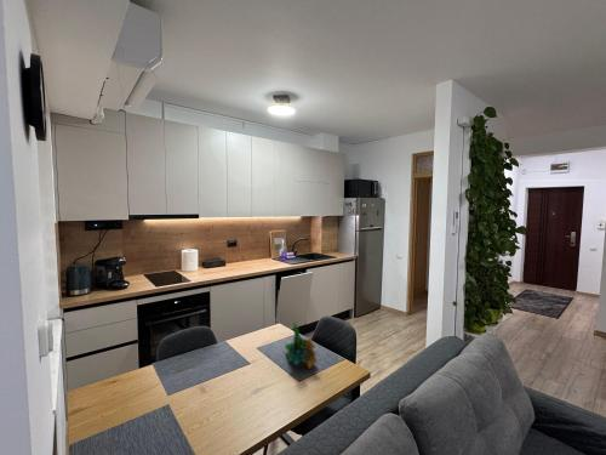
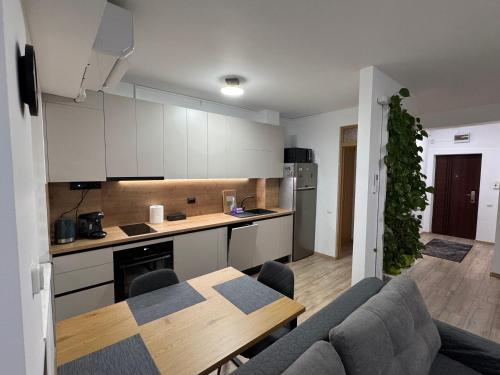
- mineral sample [284,322,319,370]
